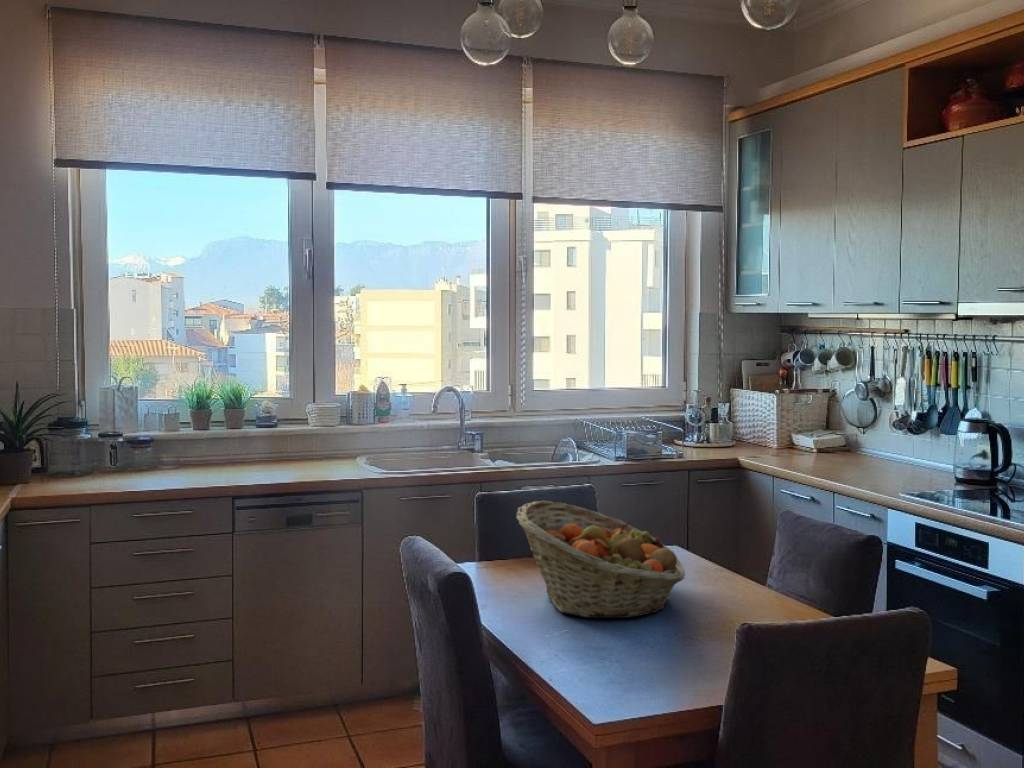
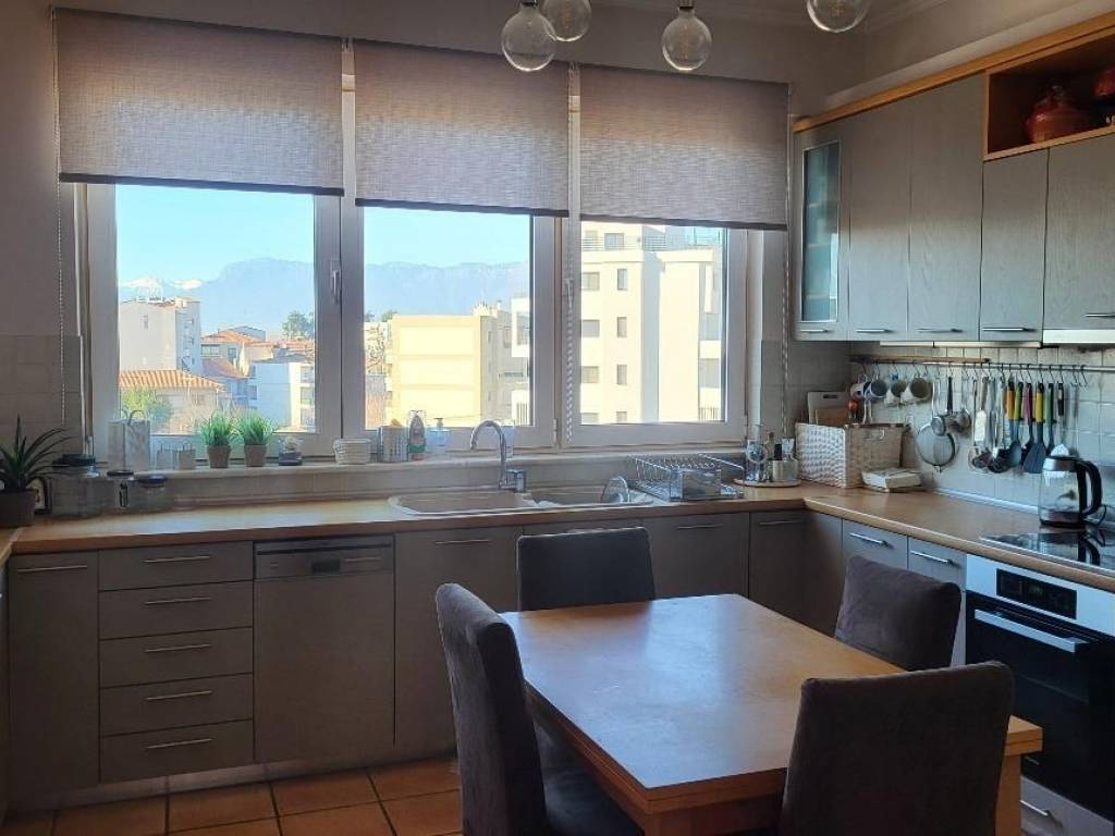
- fruit basket [516,500,686,619]
